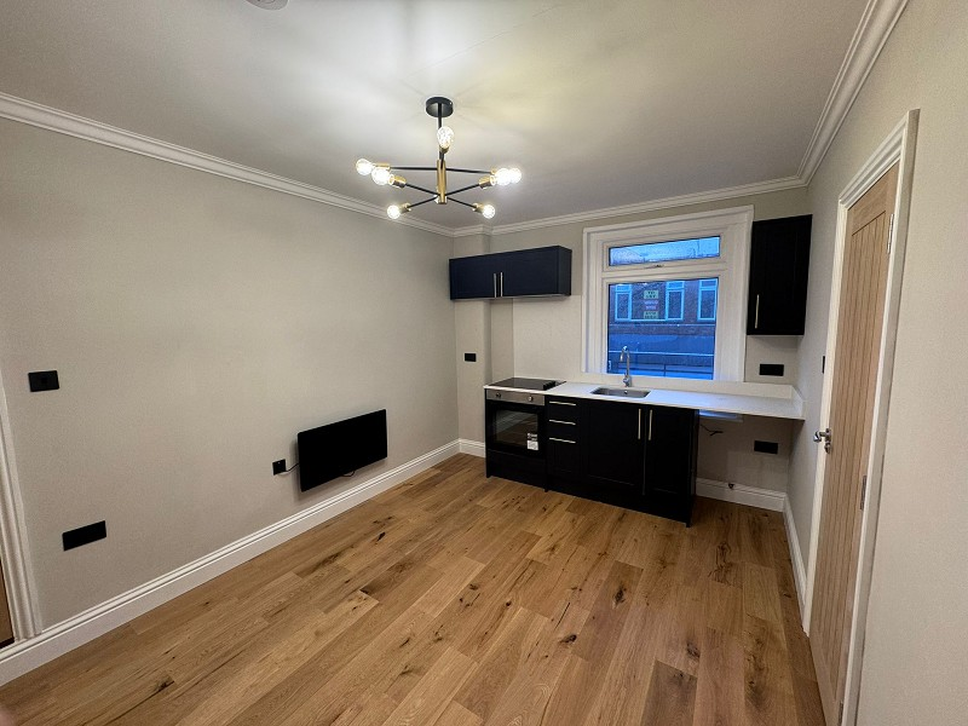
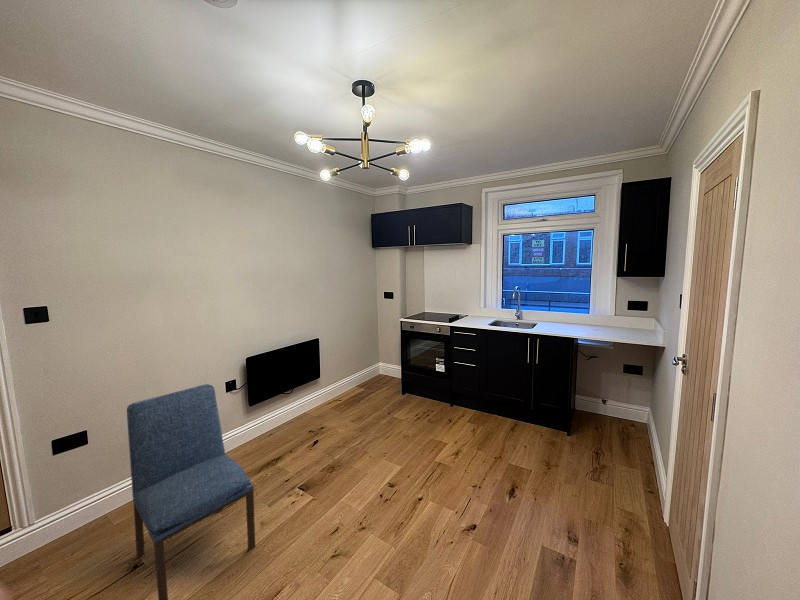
+ dining chair [126,383,256,600]
